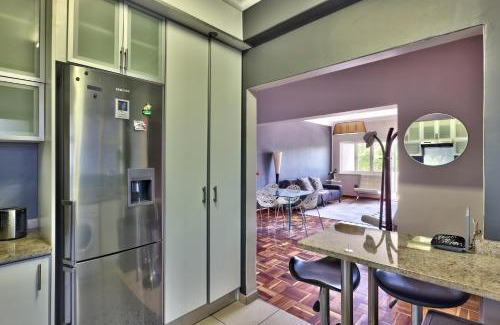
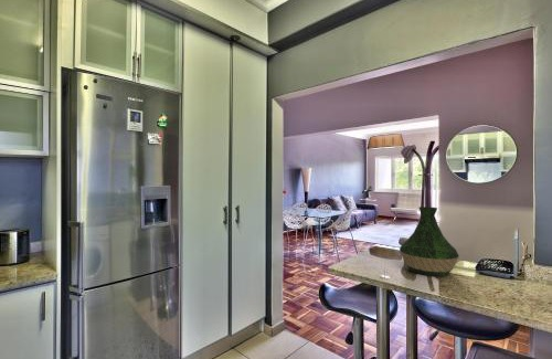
+ vase [399,205,460,277]
